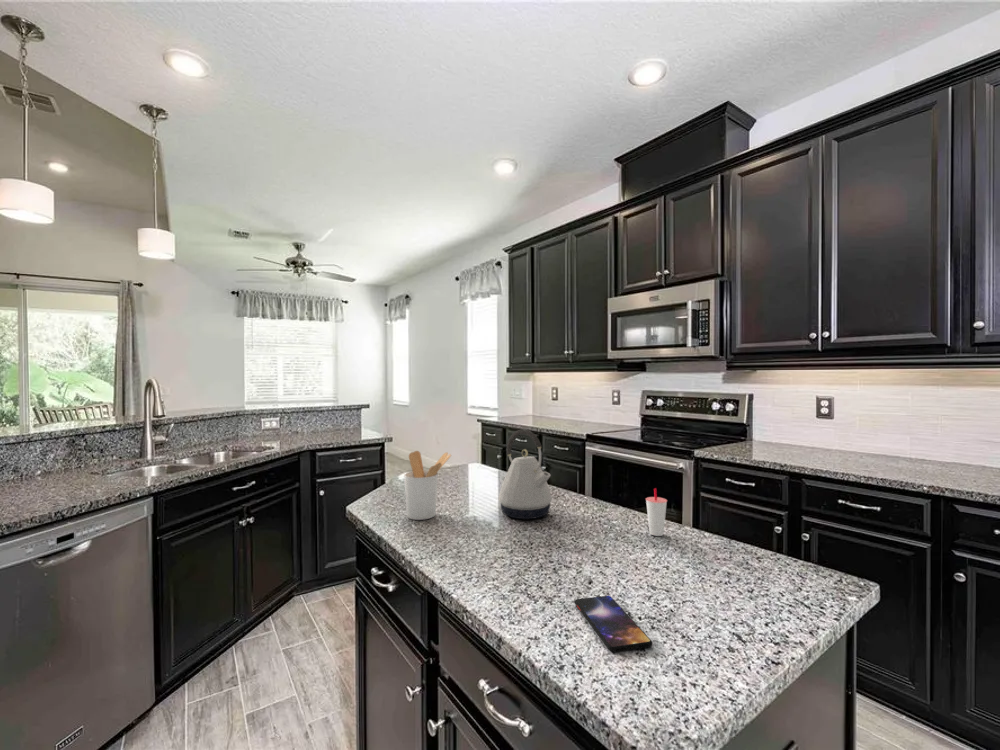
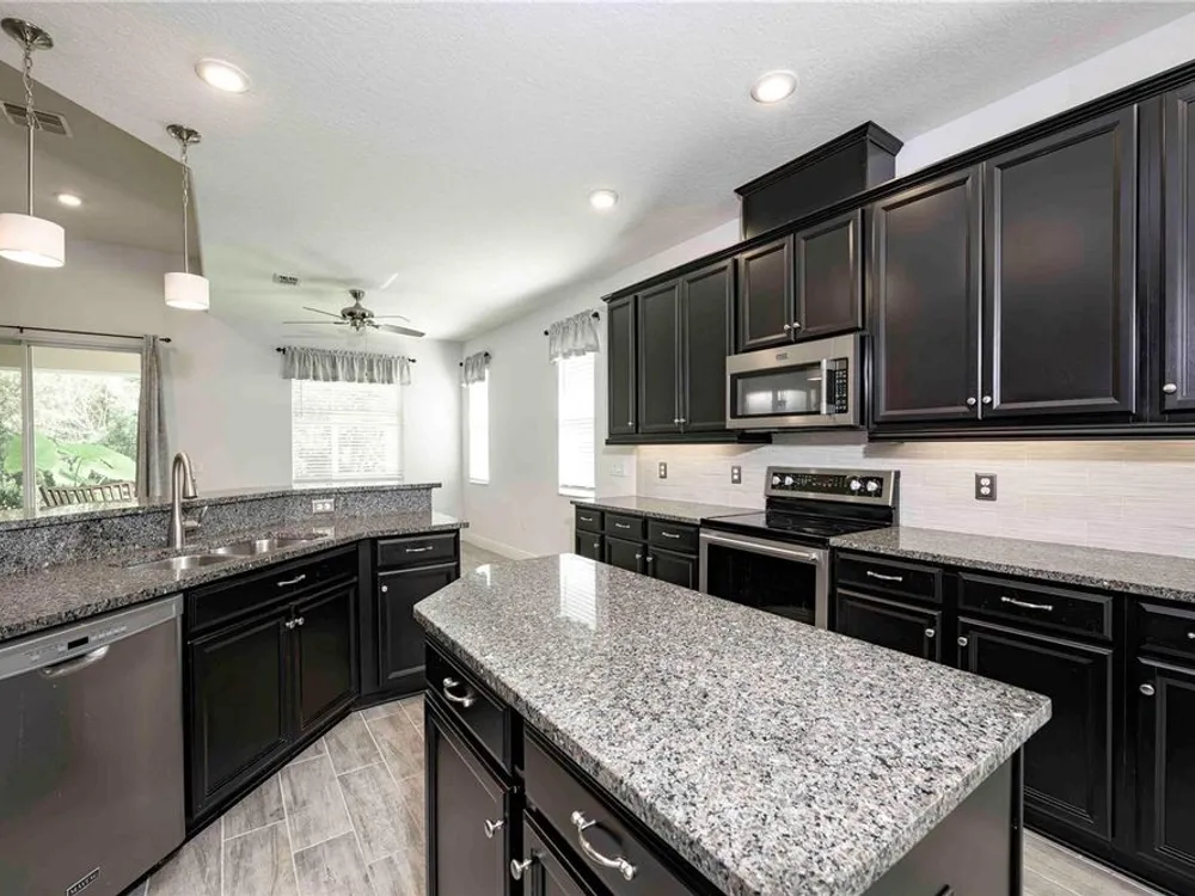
- cup [645,487,668,537]
- smartphone [574,595,653,653]
- utensil holder [403,450,452,521]
- kettle [497,428,553,520]
